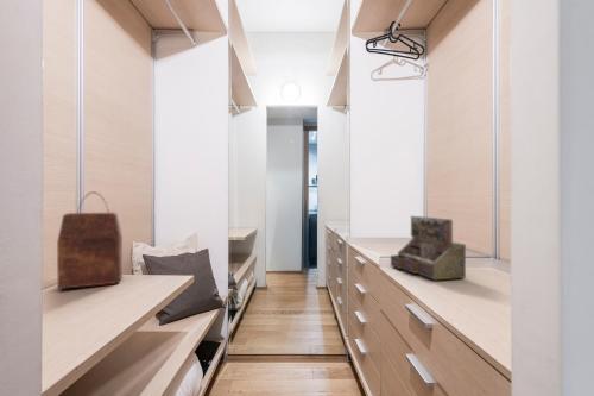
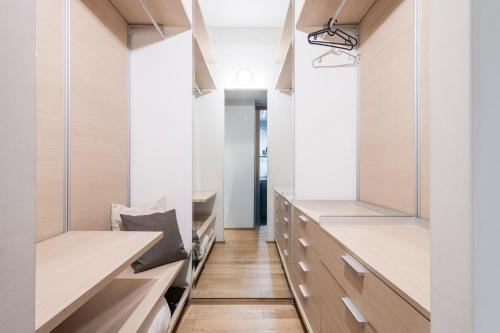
- handbag [56,190,124,291]
- jewelry box [390,215,467,281]
